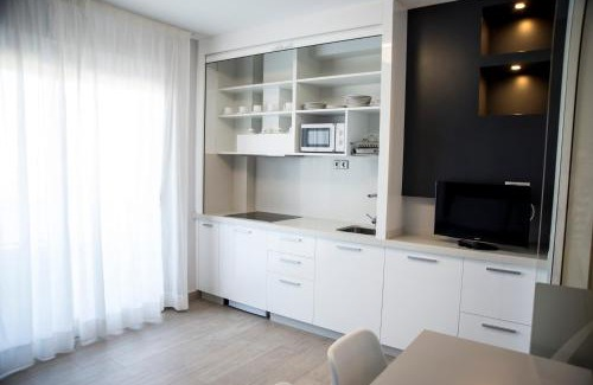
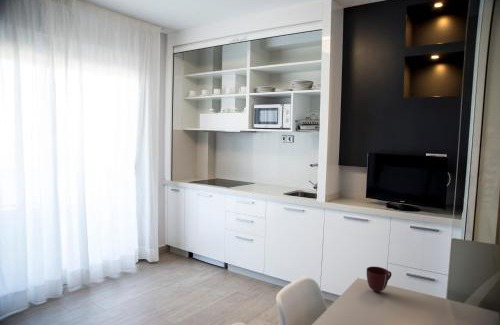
+ mug [366,266,392,294]
